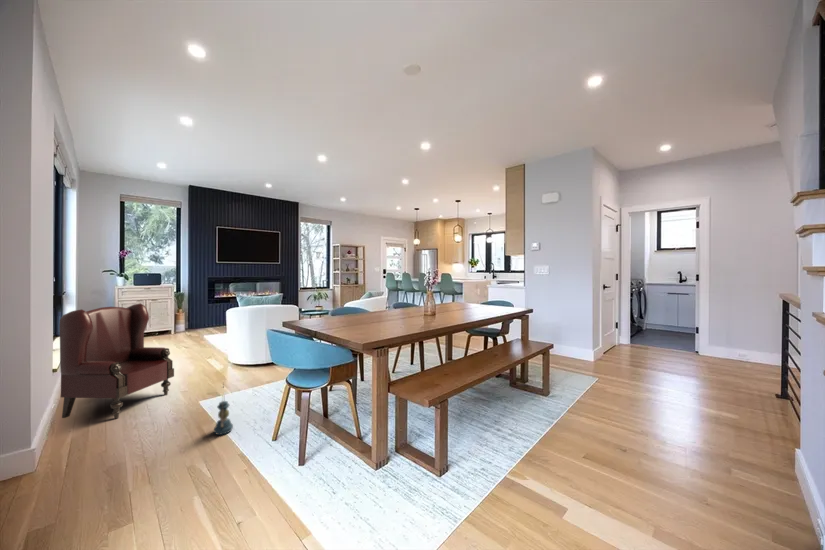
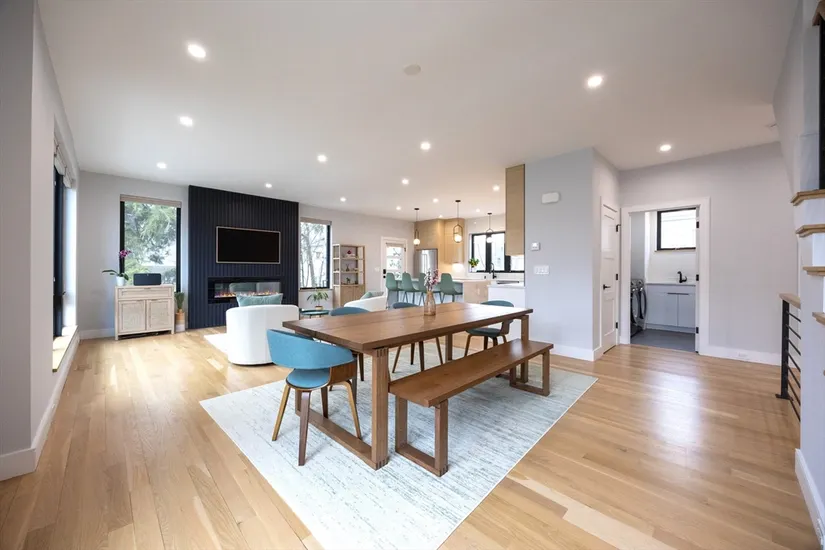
- armchair [58,303,175,419]
- lantern [213,382,234,436]
